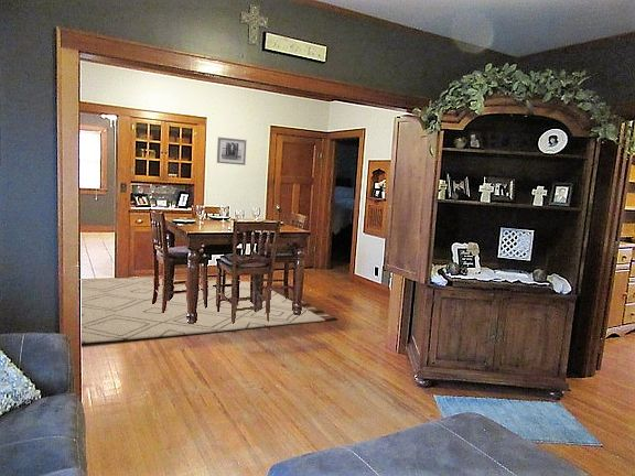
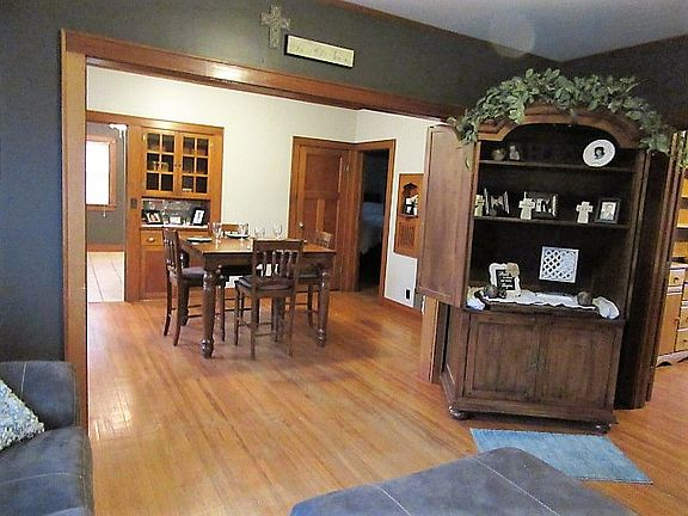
- wall art [216,137,247,166]
- rug [80,277,338,344]
